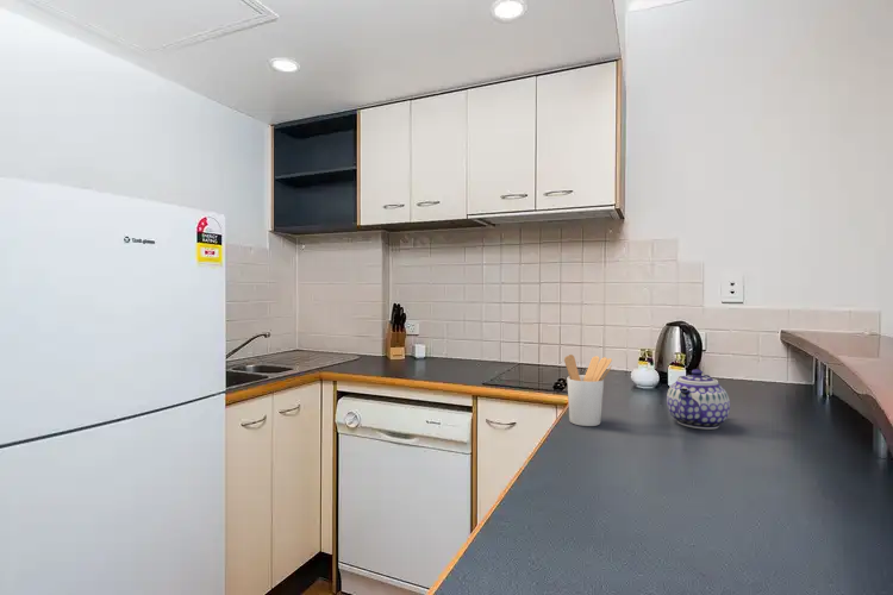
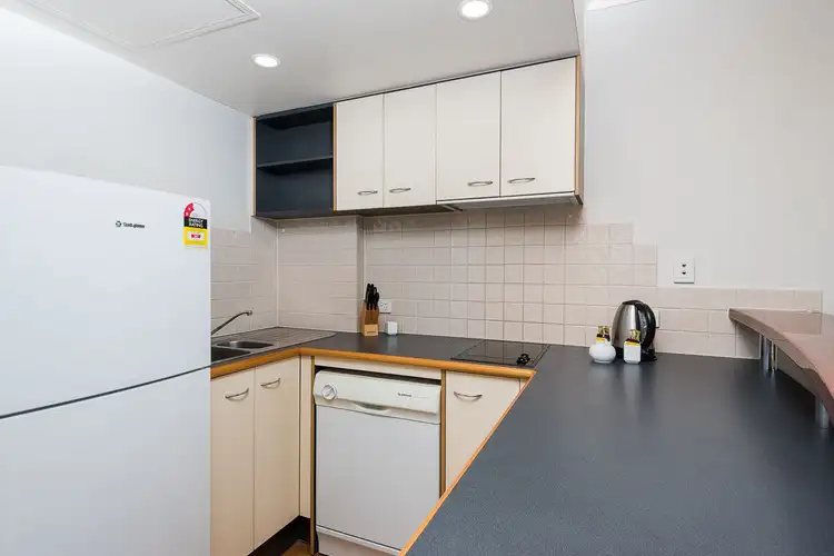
- teapot [666,368,731,430]
- utensil holder [563,353,613,427]
